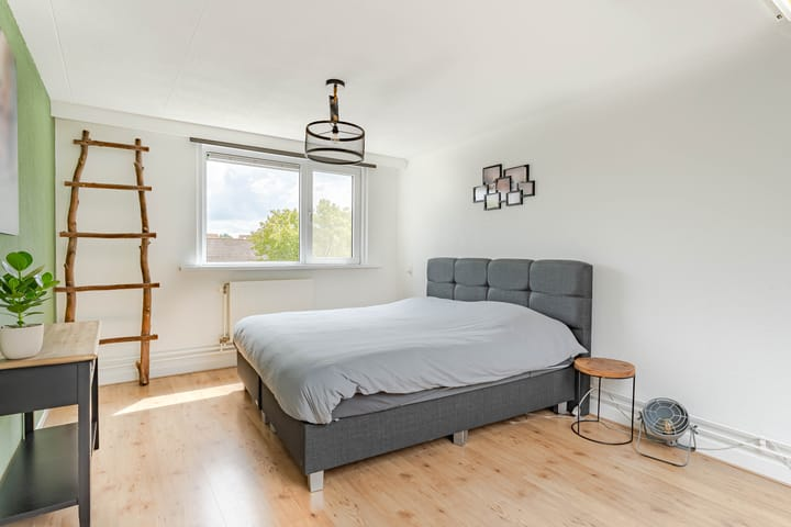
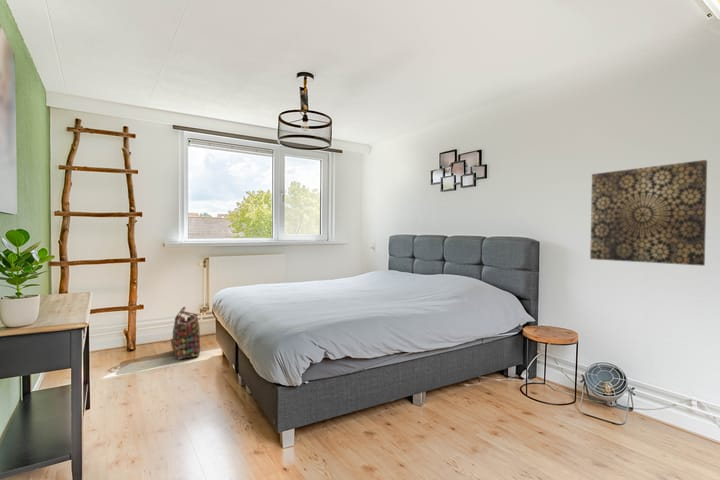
+ backpack [170,306,201,361]
+ wall art [589,159,708,267]
